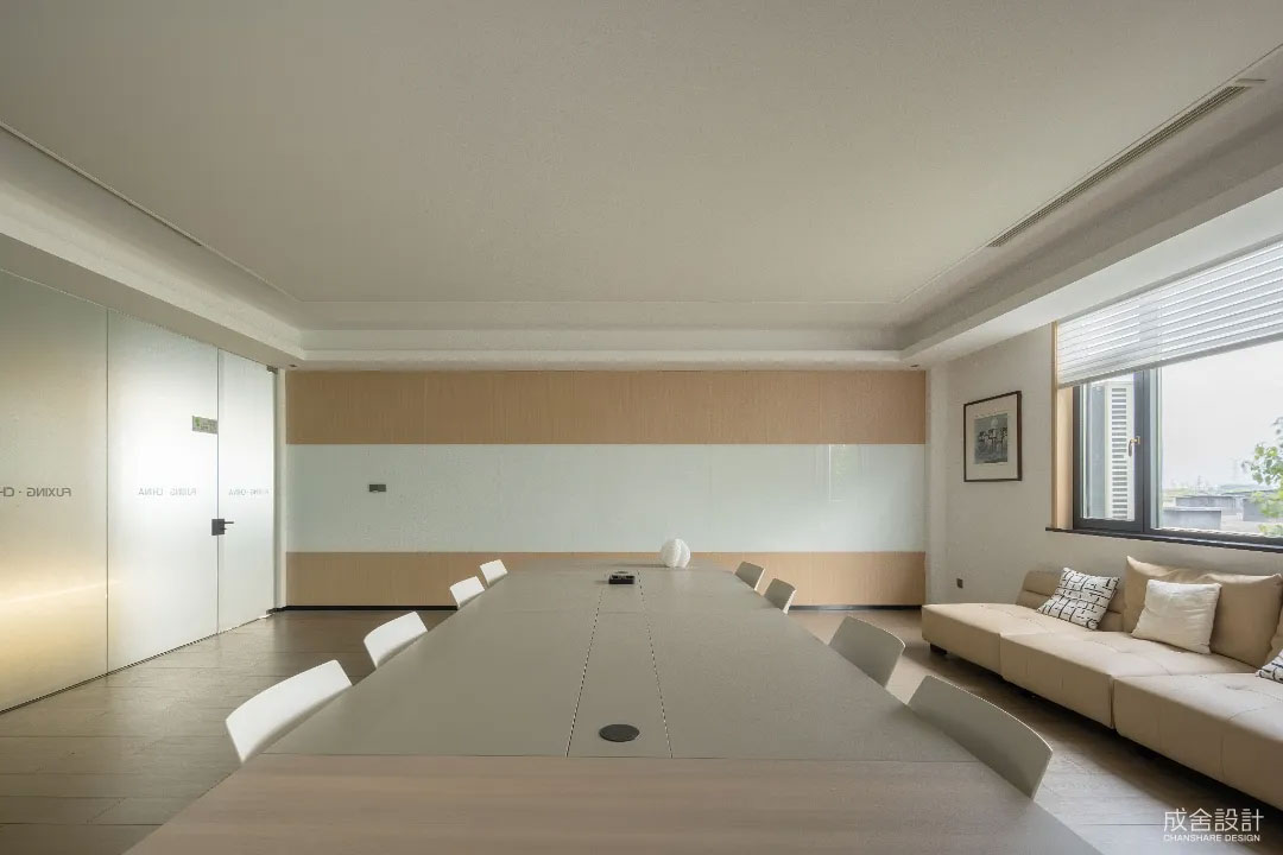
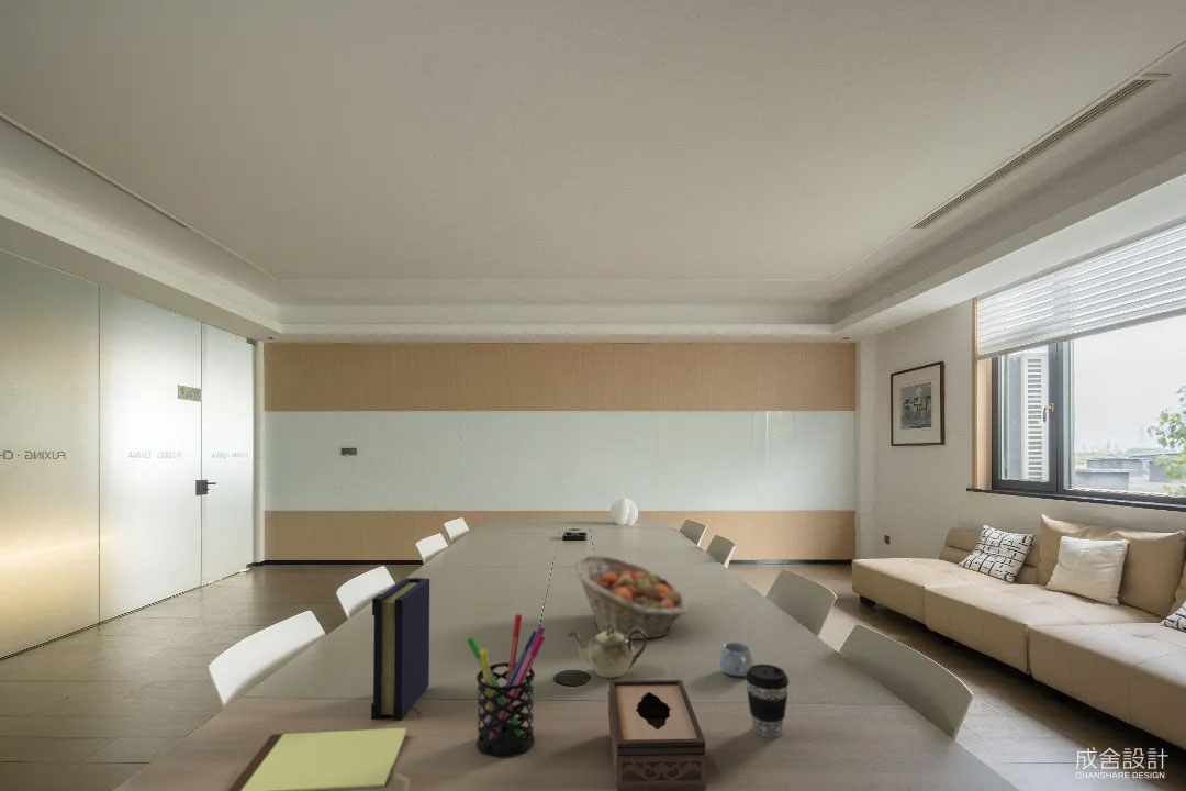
+ tissue box [607,679,708,791]
+ fruit basket [573,554,689,640]
+ book [370,577,430,722]
+ pen holder [466,613,547,759]
+ coffee cup [745,662,790,739]
+ teapot [566,623,648,679]
+ notepad [227,727,407,791]
+ mug [719,642,756,678]
